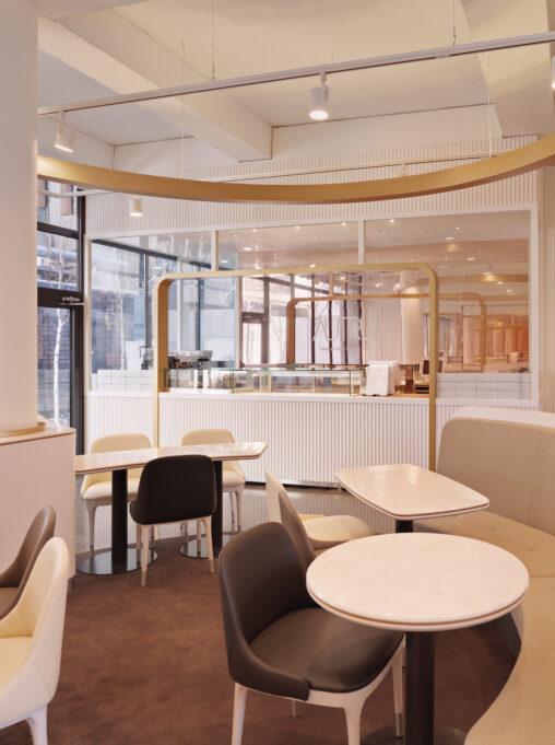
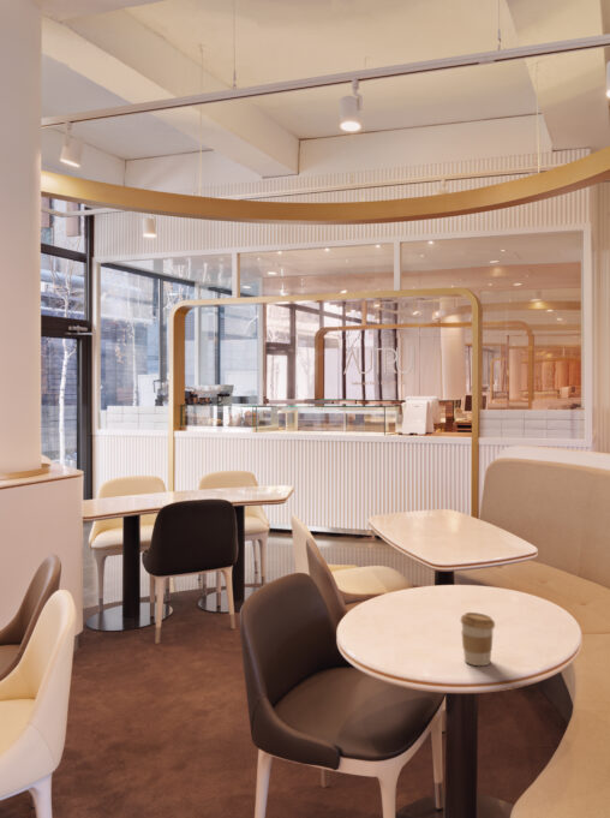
+ coffee cup [459,611,496,667]
